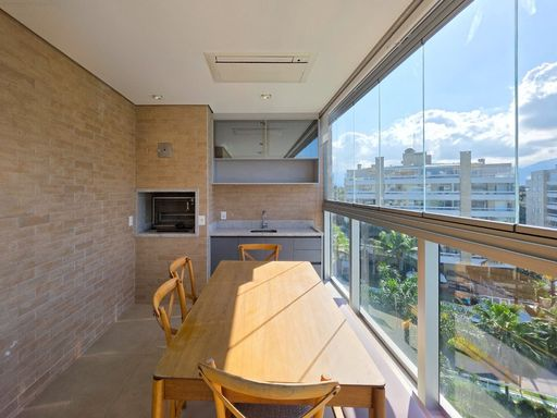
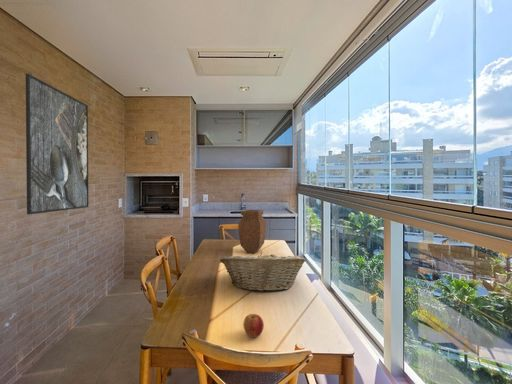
+ apple [242,313,265,338]
+ fruit basket [219,250,306,293]
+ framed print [25,73,90,215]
+ water jug [237,209,267,254]
